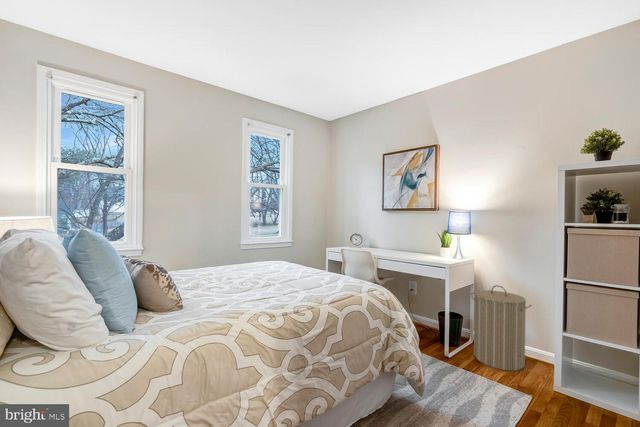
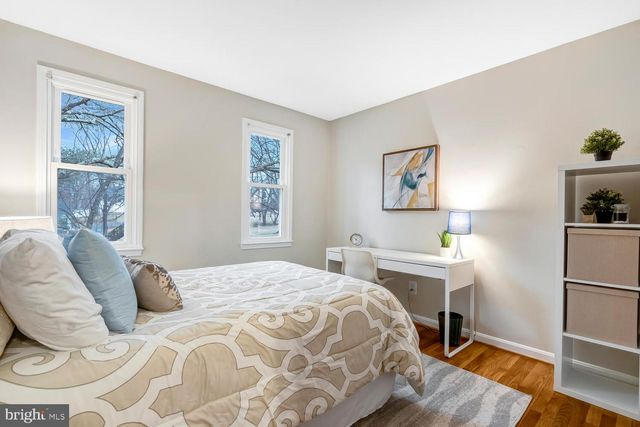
- laundry hamper [470,284,533,372]
